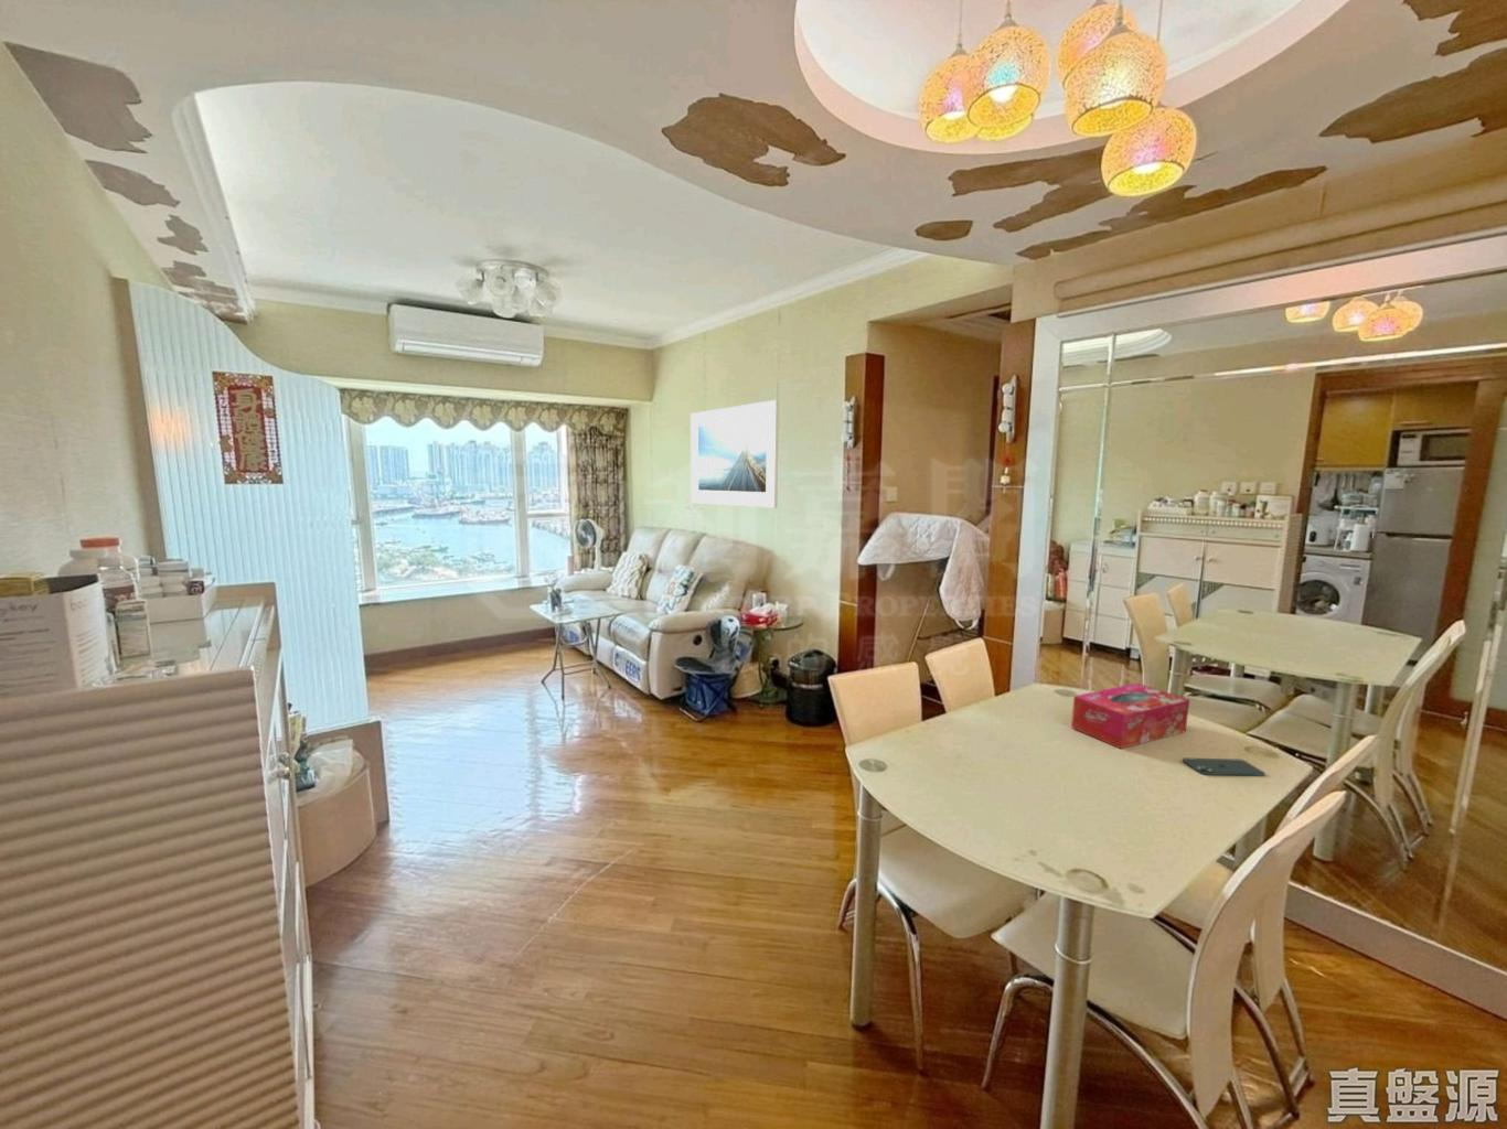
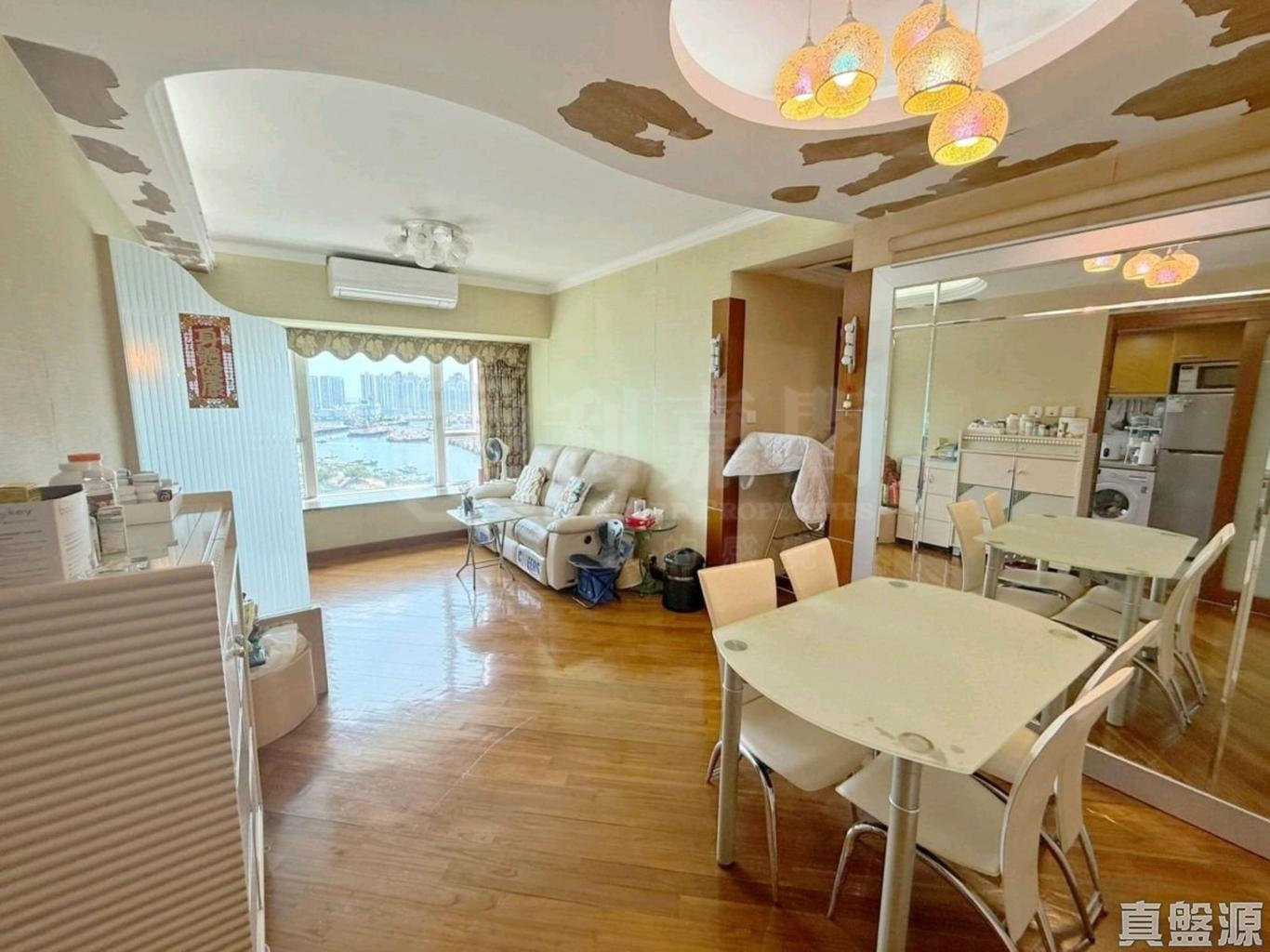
- tissue box [1070,682,1190,750]
- smartphone [1182,758,1266,777]
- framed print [689,400,780,510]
